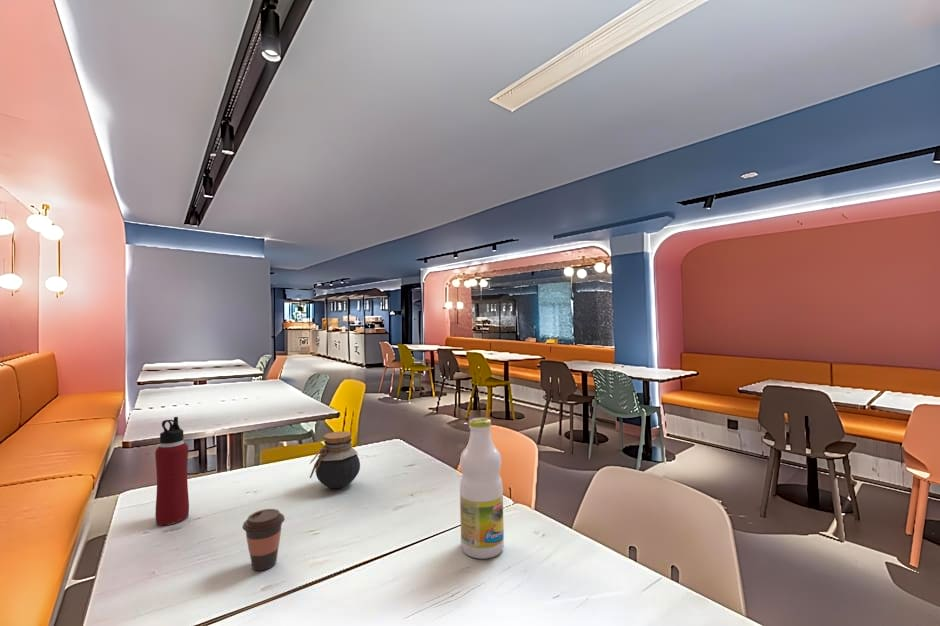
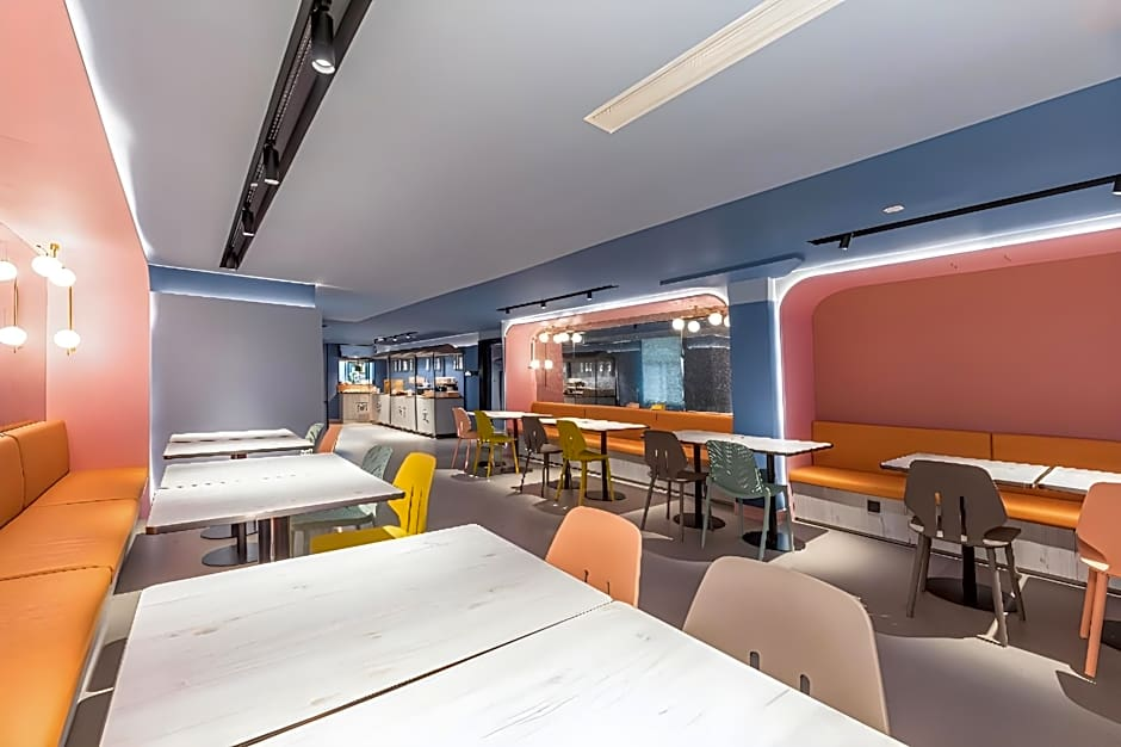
- bottle [459,417,505,560]
- water bottle [154,416,190,526]
- coffee cup [241,508,286,572]
- jar [309,430,361,489]
